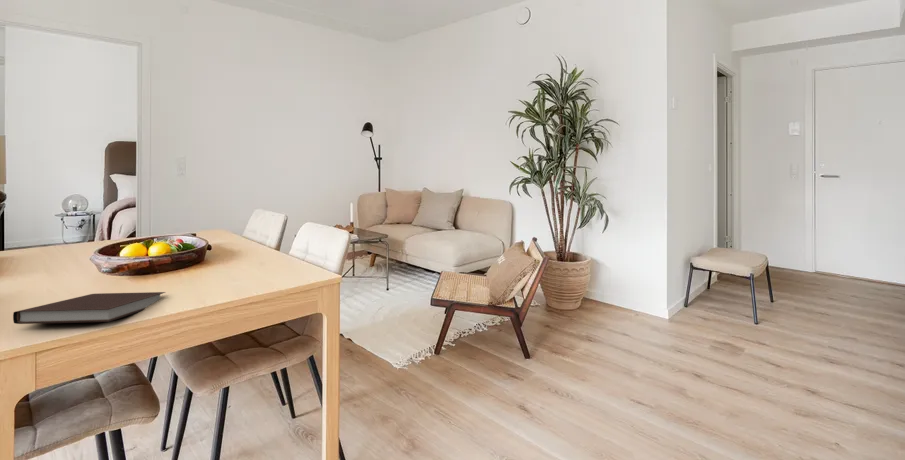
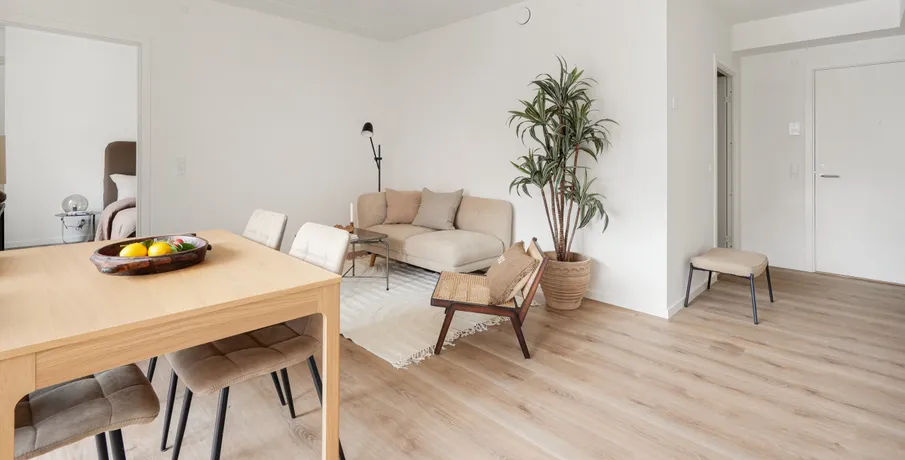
- notebook [12,291,167,325]
